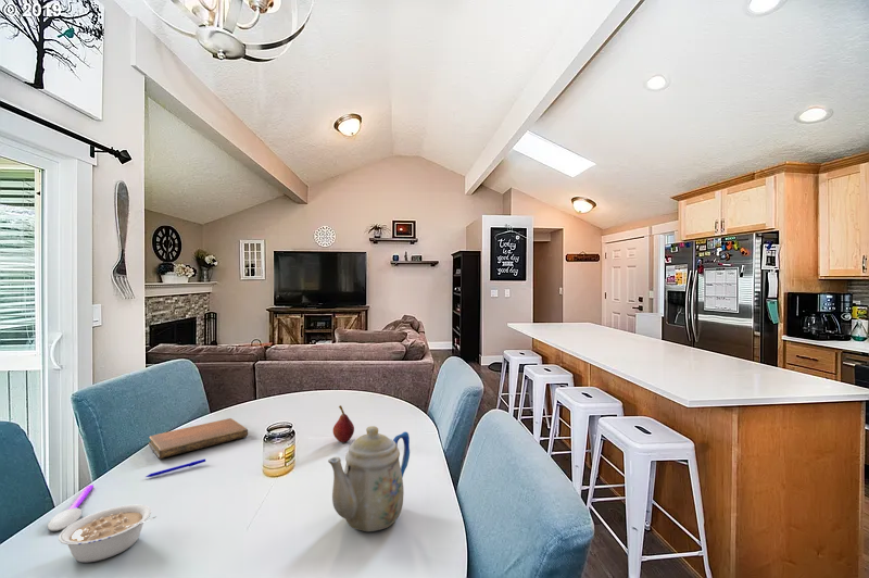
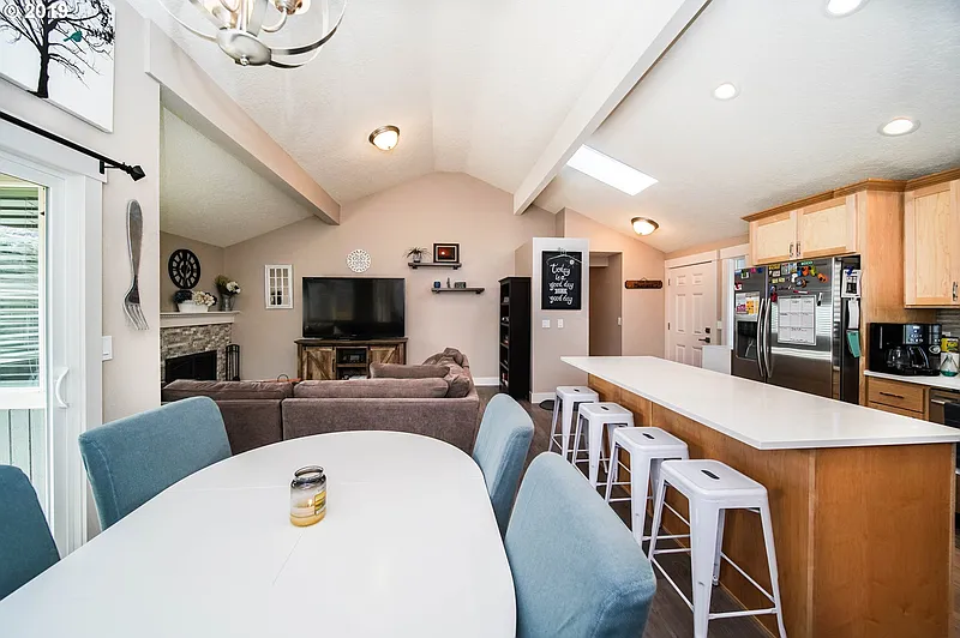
- notebook [148,417,249,460]
- pen [144,458,206,478]
- fruit [332,404,355,443]
- legume [58,504,158,564]
- teapot [327,425,411,532]
- spoon [47,483,95,532]
